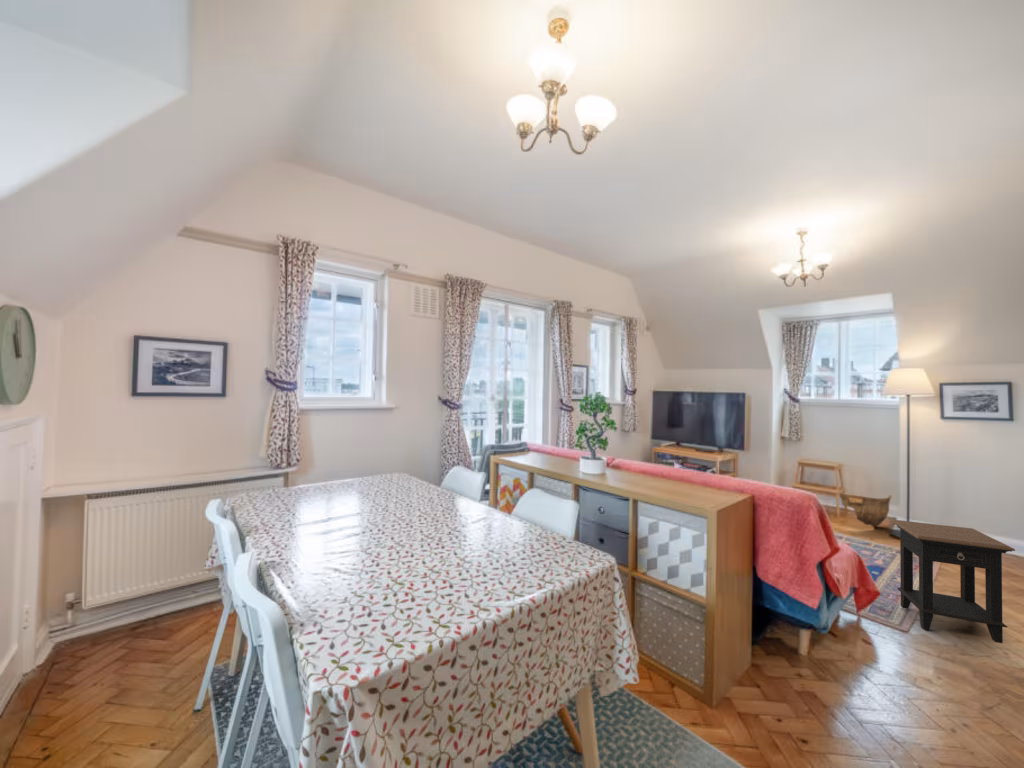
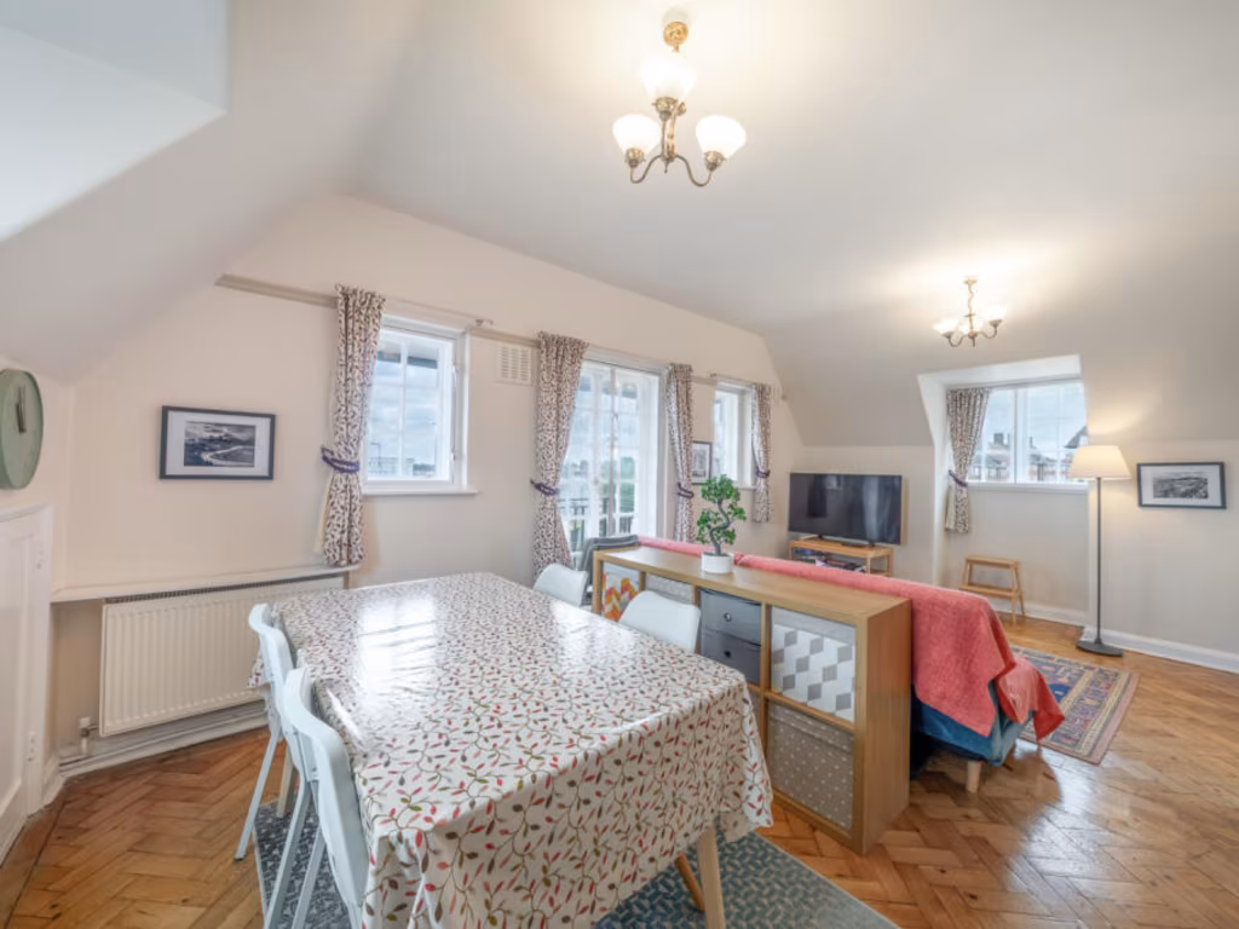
- woven basket [839,492,893,529]
- side table [890,519,1016,644]
